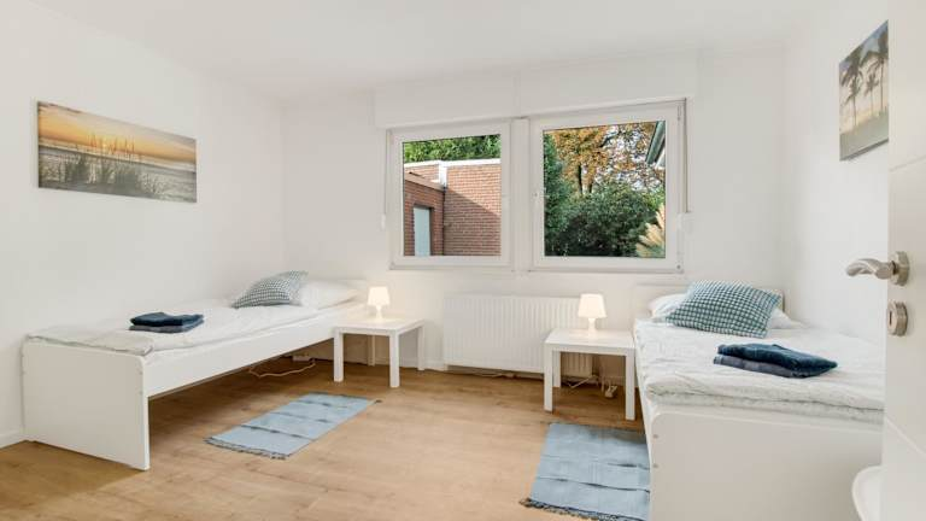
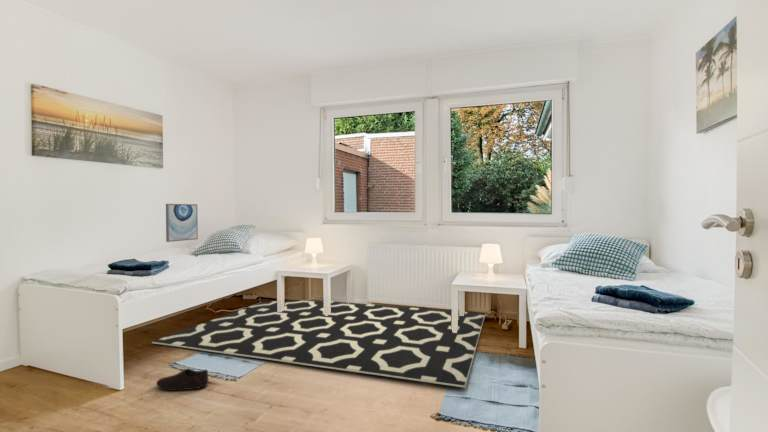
+ rug [151,299,487,389]
+ wall art [165,203,199,243]
+ shoe [155,368,210,392]
